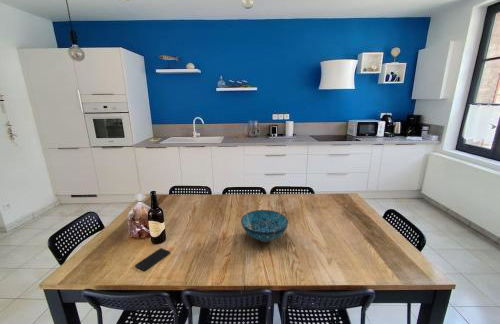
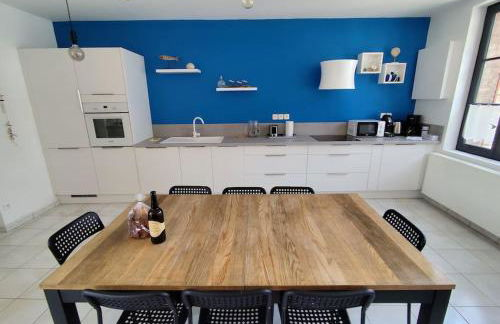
- smartphone [134,247,171,272]
- decorative bowl [240,209,289,242]
